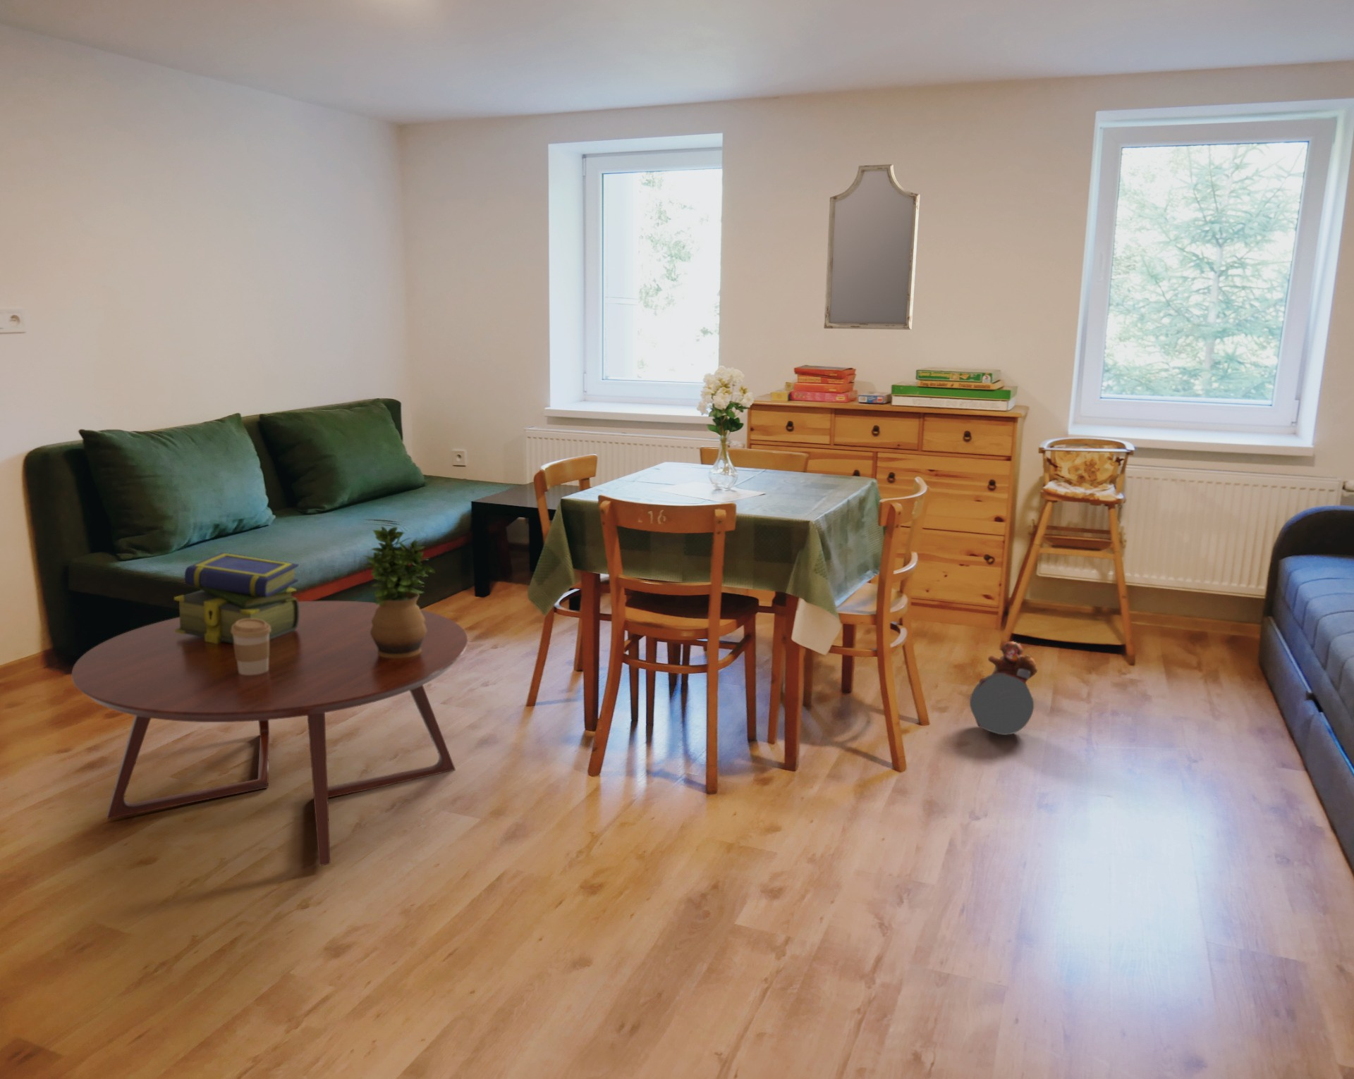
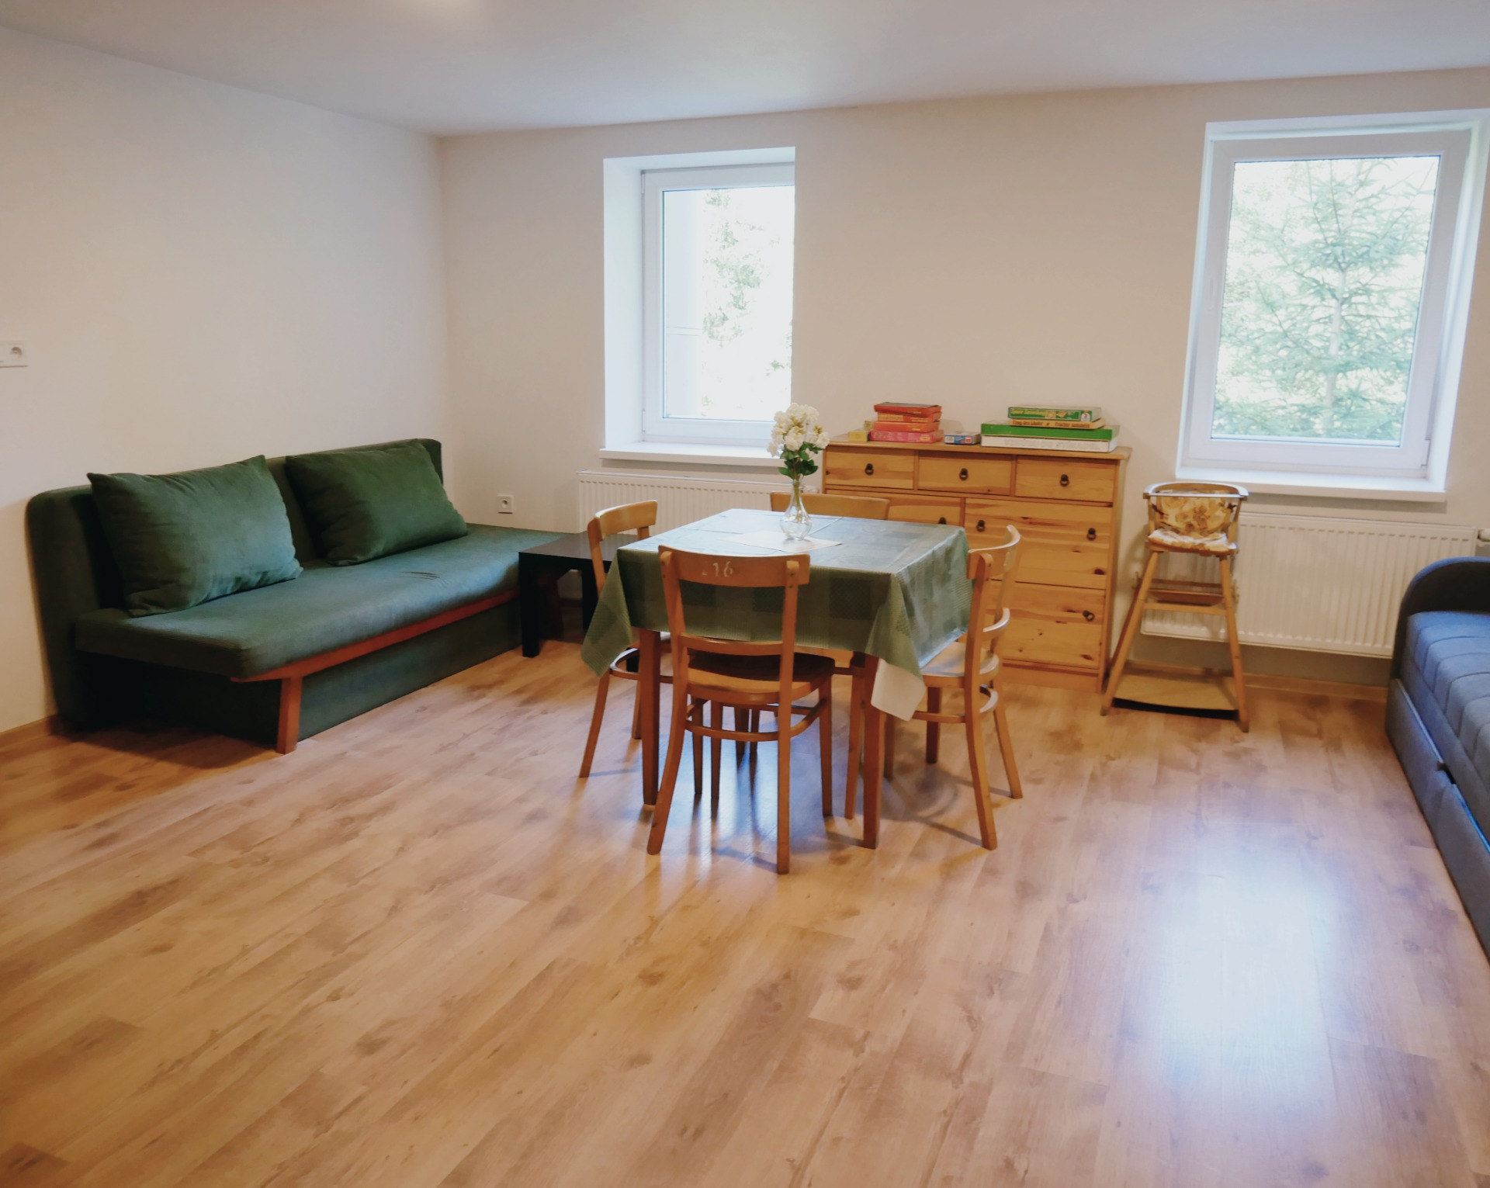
- coffee cup [230,619,271,675]
- stack of books [173,552,299,643]
- ball [970,673,1035,735]
- plush toy [978,641,1038,683]
- coffee table [72,600,469,867]
- home mirror [823,164,920,330]
- potted plant [362,526,436,658]
